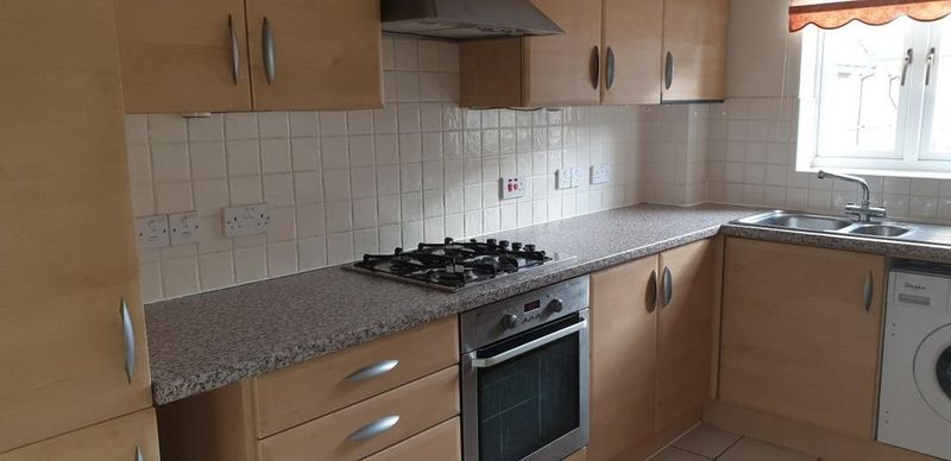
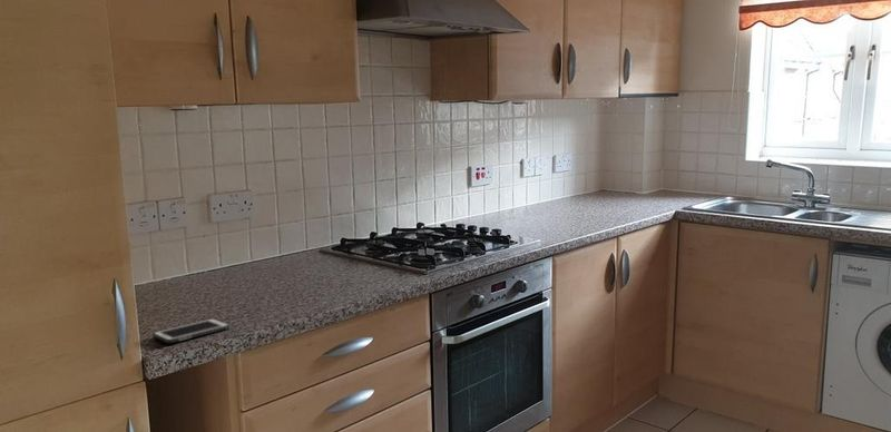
+ cell phone [151,317,231,344]
